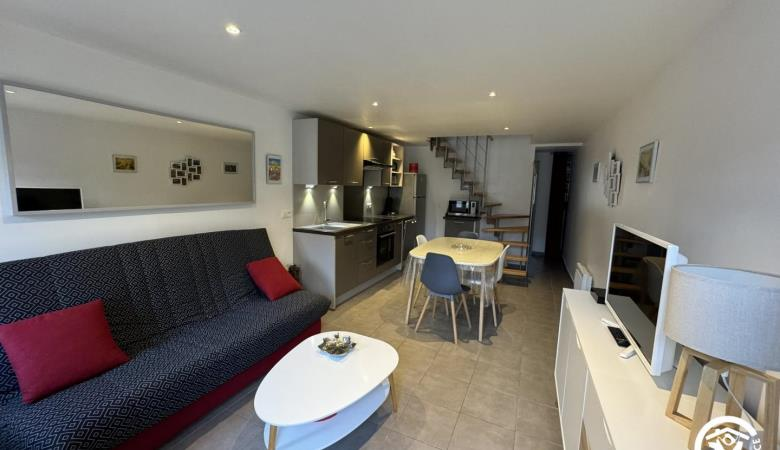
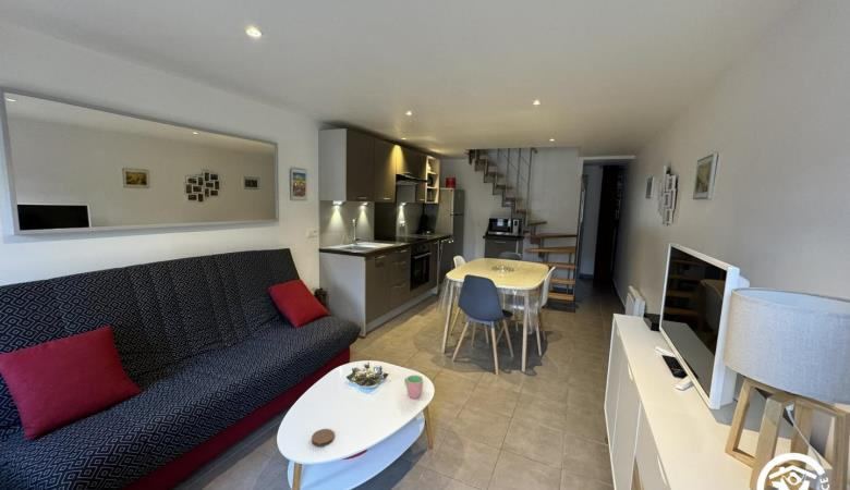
+ cup [403,375,424,400]
+ coaster [311,428,336,448]
